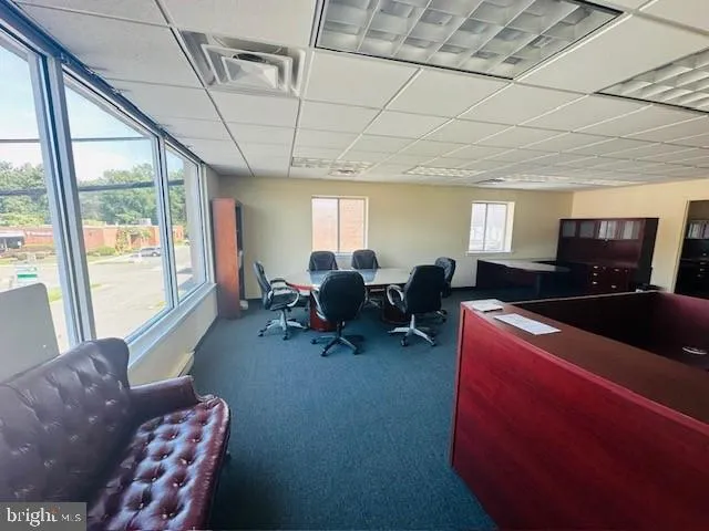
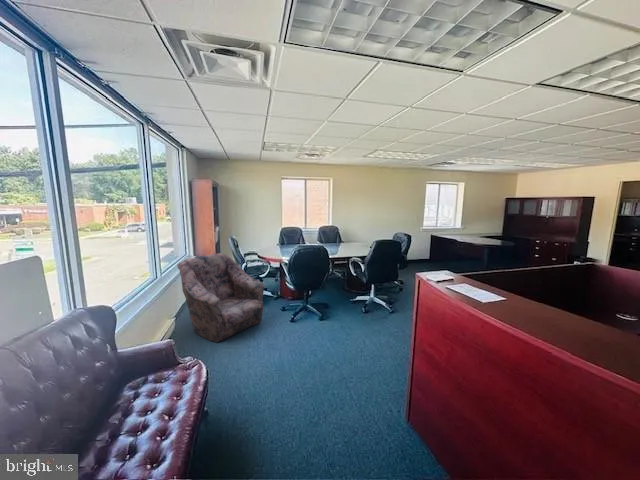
+ armchair [176,252,265,343]
